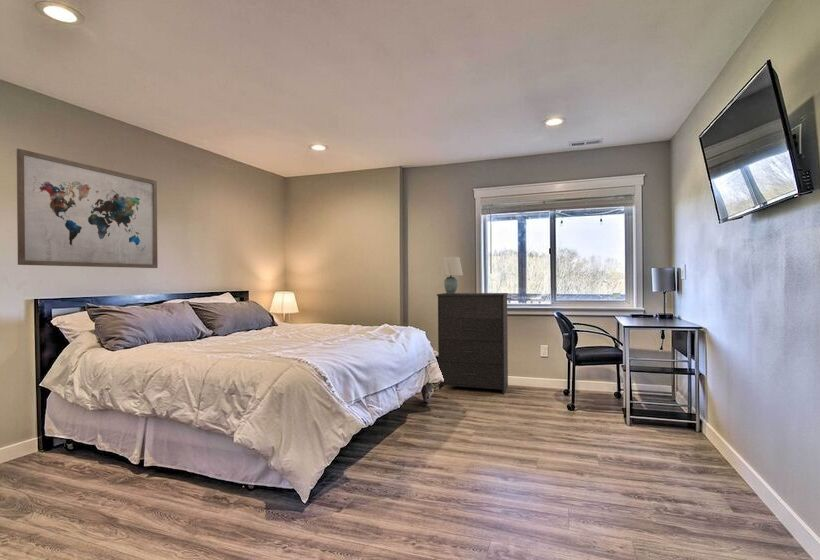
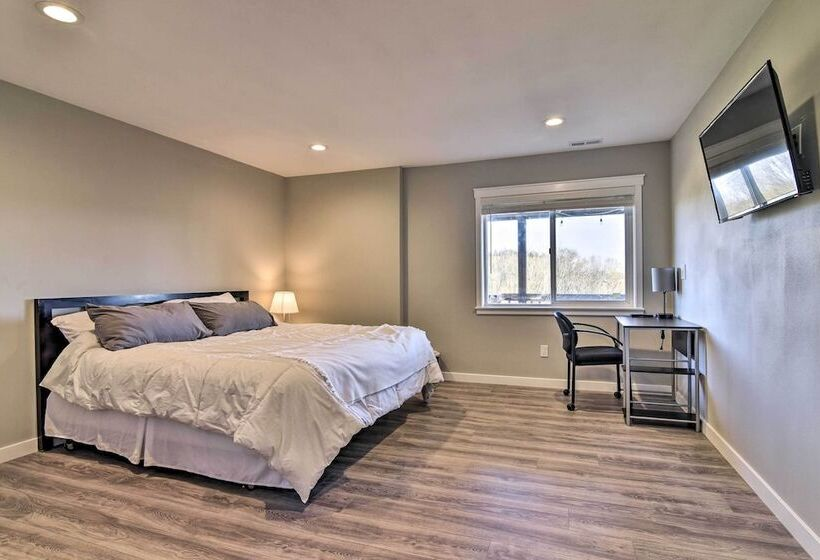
- dresser [436,292,509,395]
- wall art [16,148,159,269]
- table lamp [438,256,464,294]
